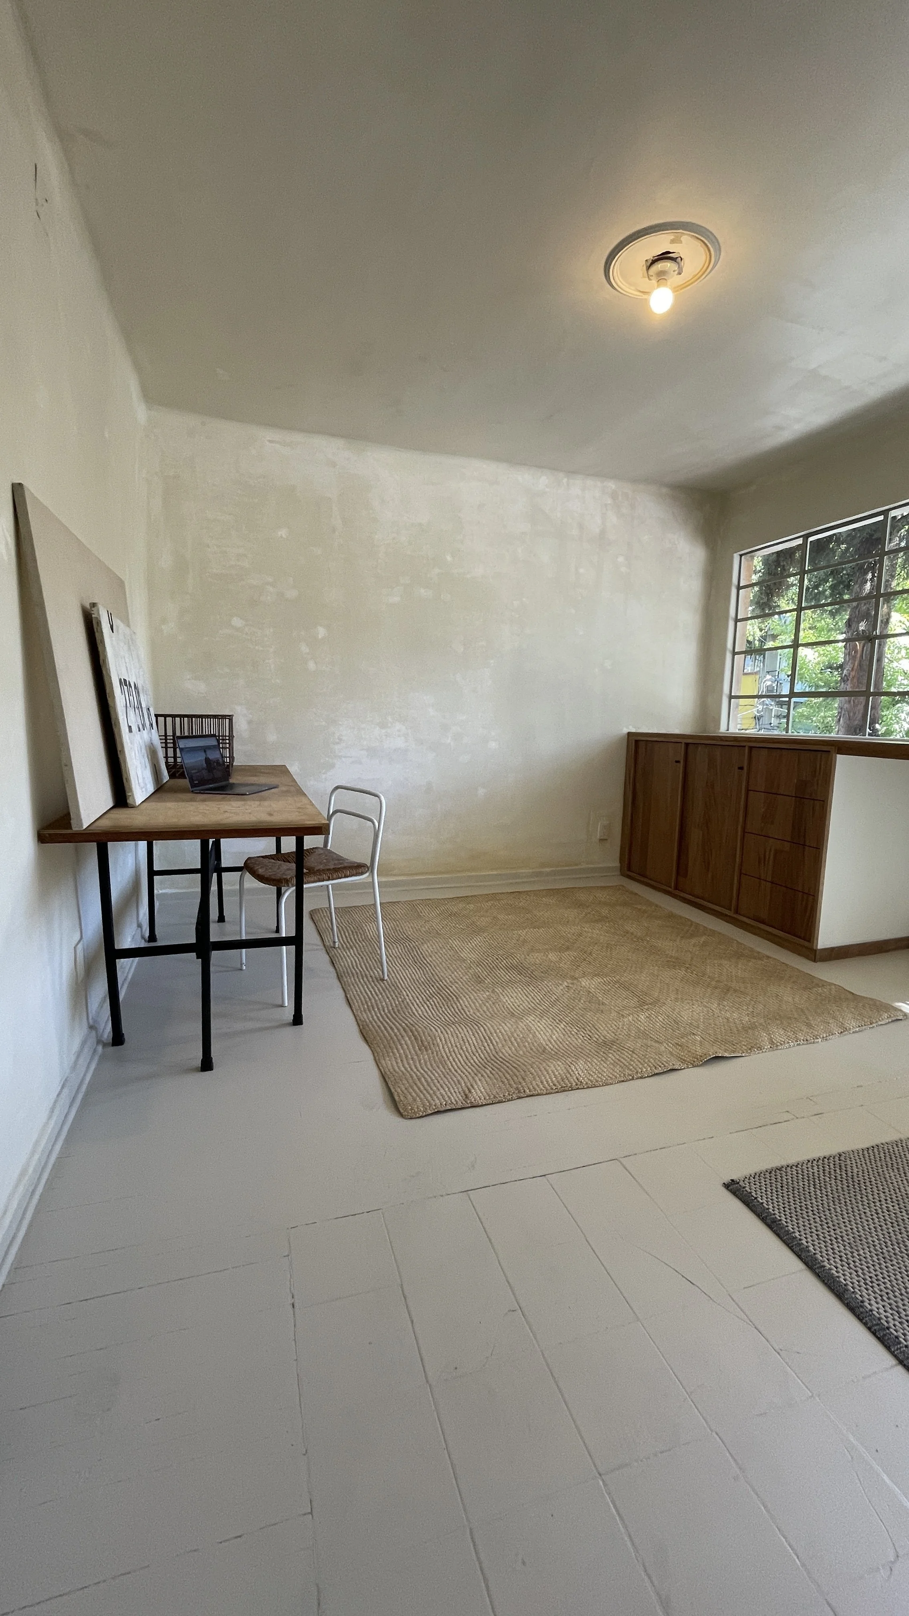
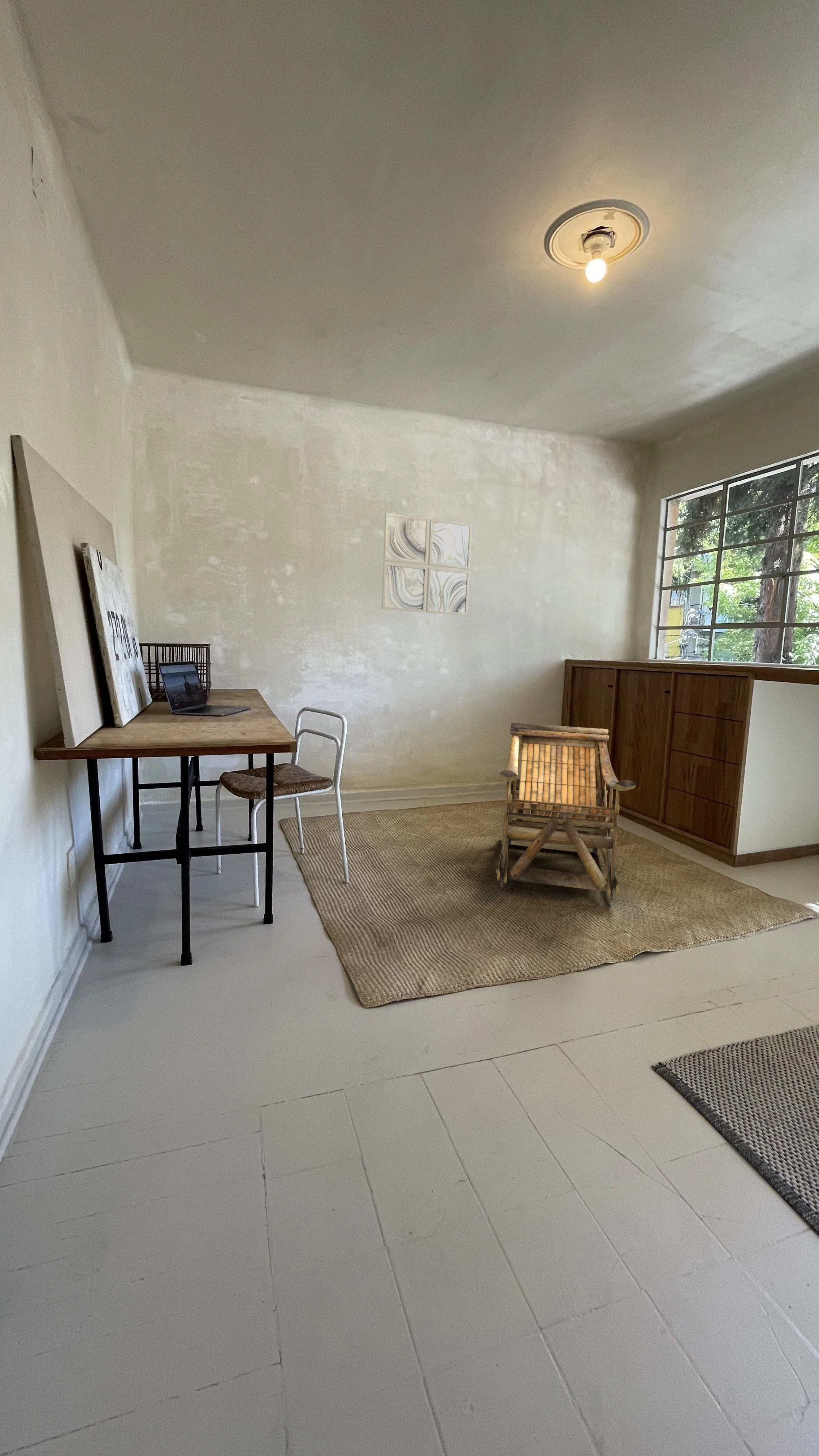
+ wall art [381,513,472,616]
+ lounge chair [495,722,636,901]
